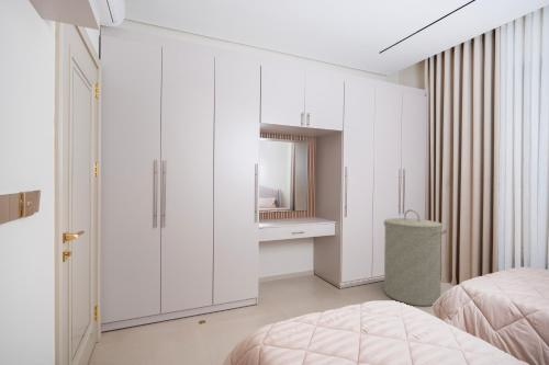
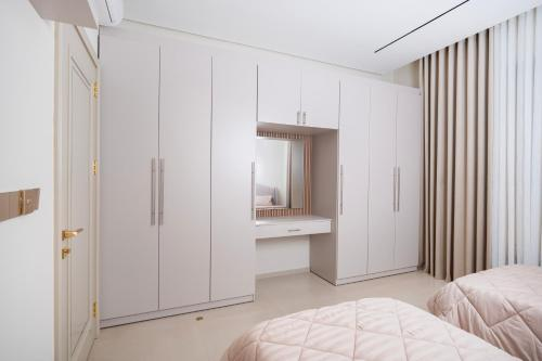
- laundry hamper [382,208,448,307]
